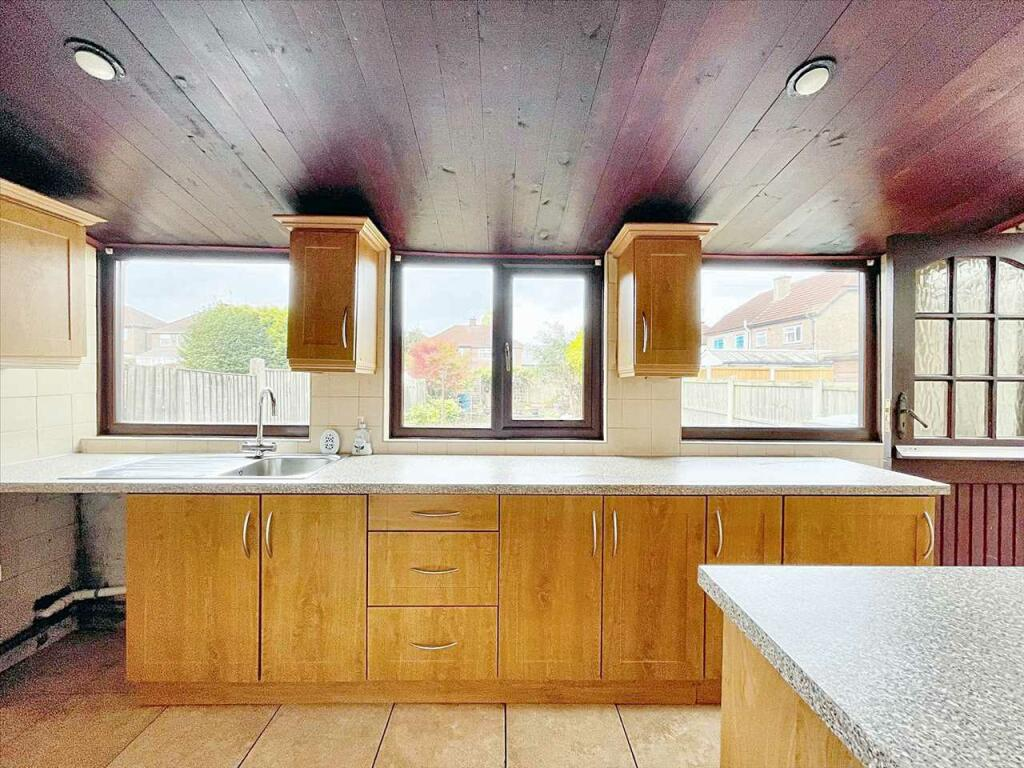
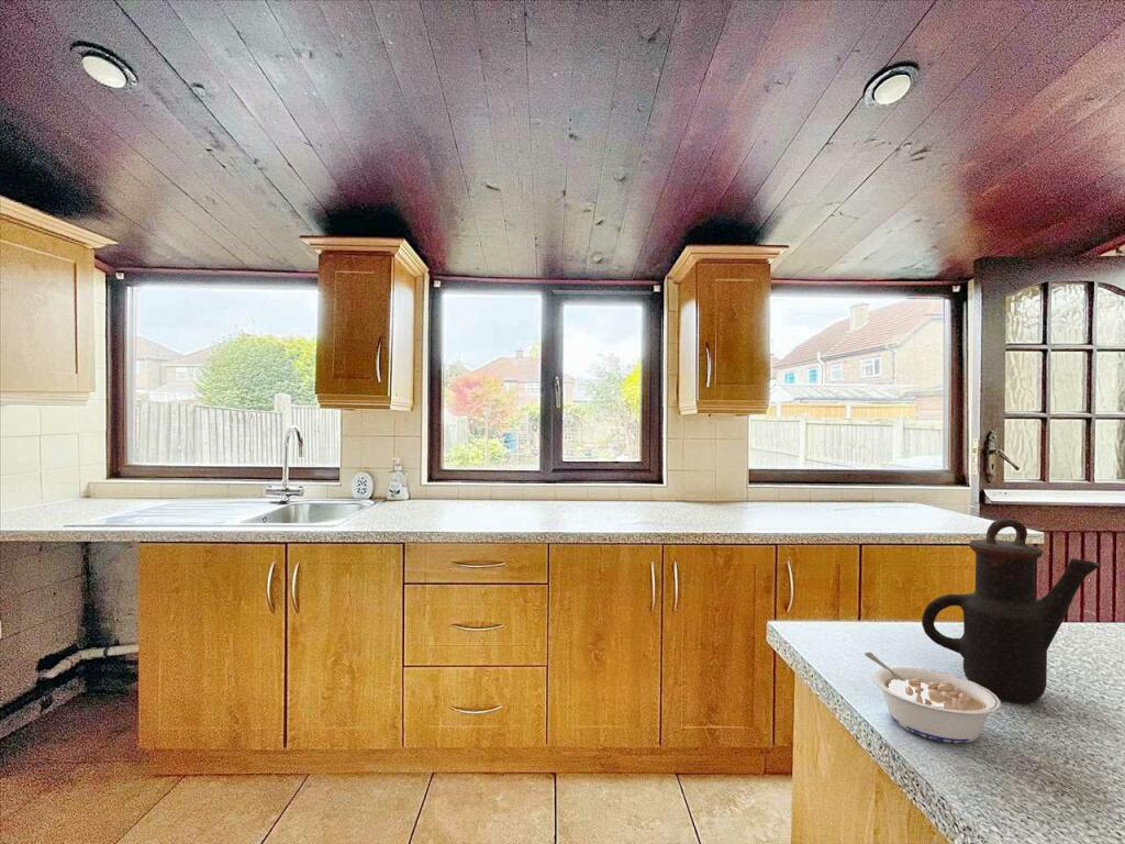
+ teapot [921,518,1102,704]
+ legume [864,651,1002,744]
